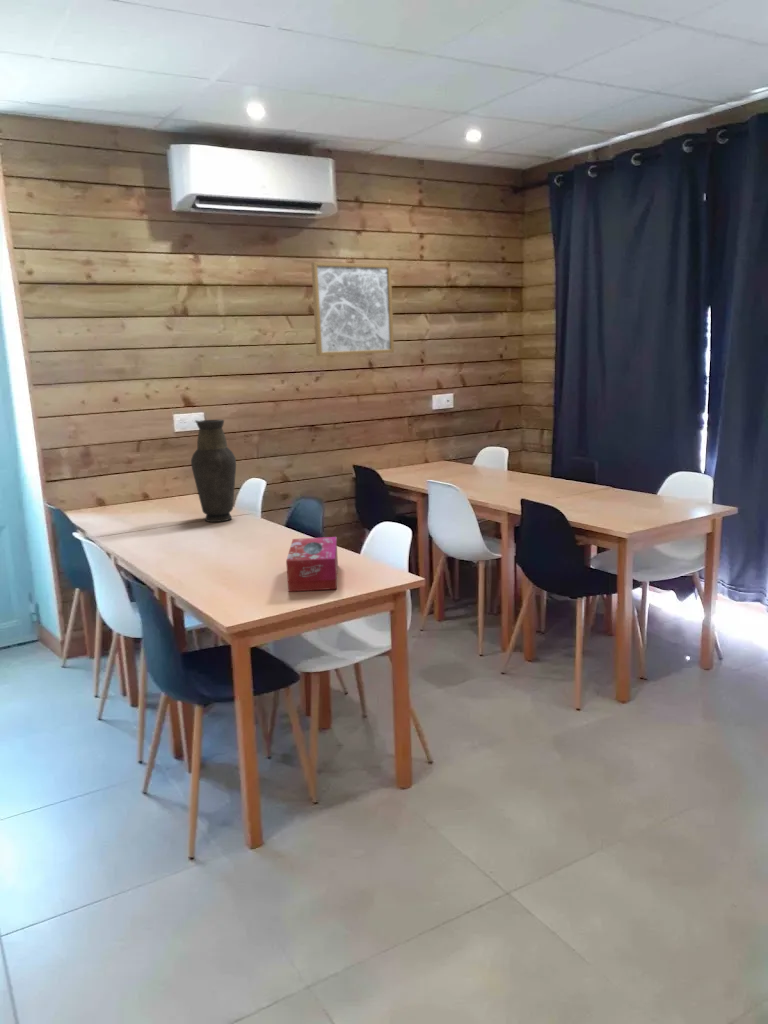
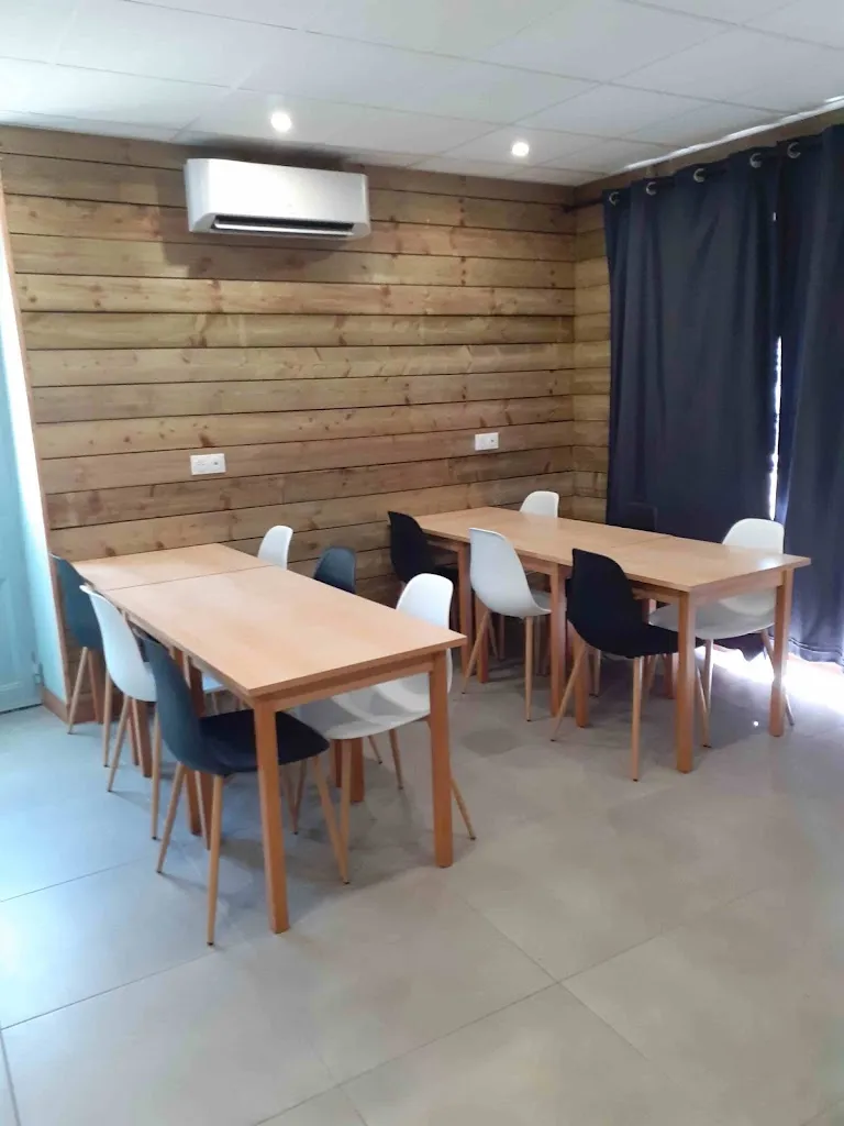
- tissue box [285,536,339,593]
- wall art [310,261,395,357]
- vase [190,419,237,523]
